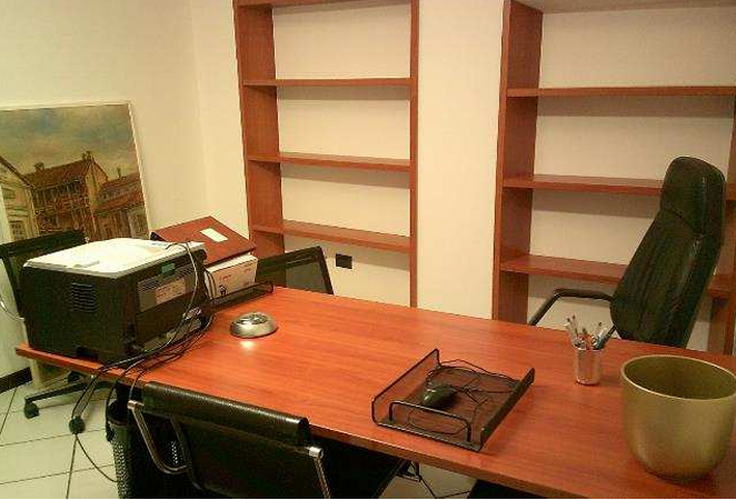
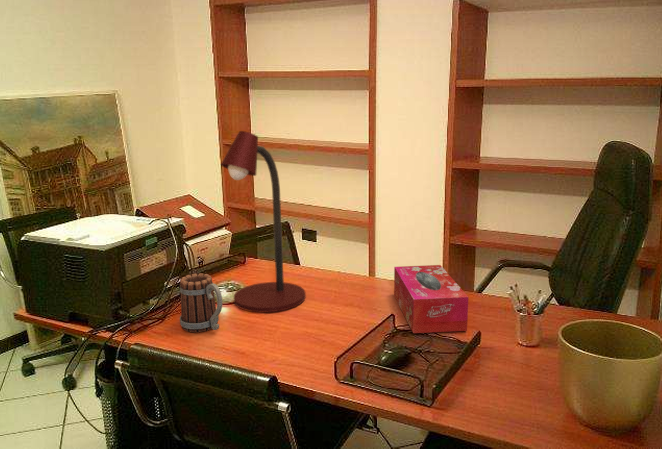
+ tissue box [393,264,469,334]
+ desk lamp [220,130,307,313]
+ mug [179,272,223,334]
